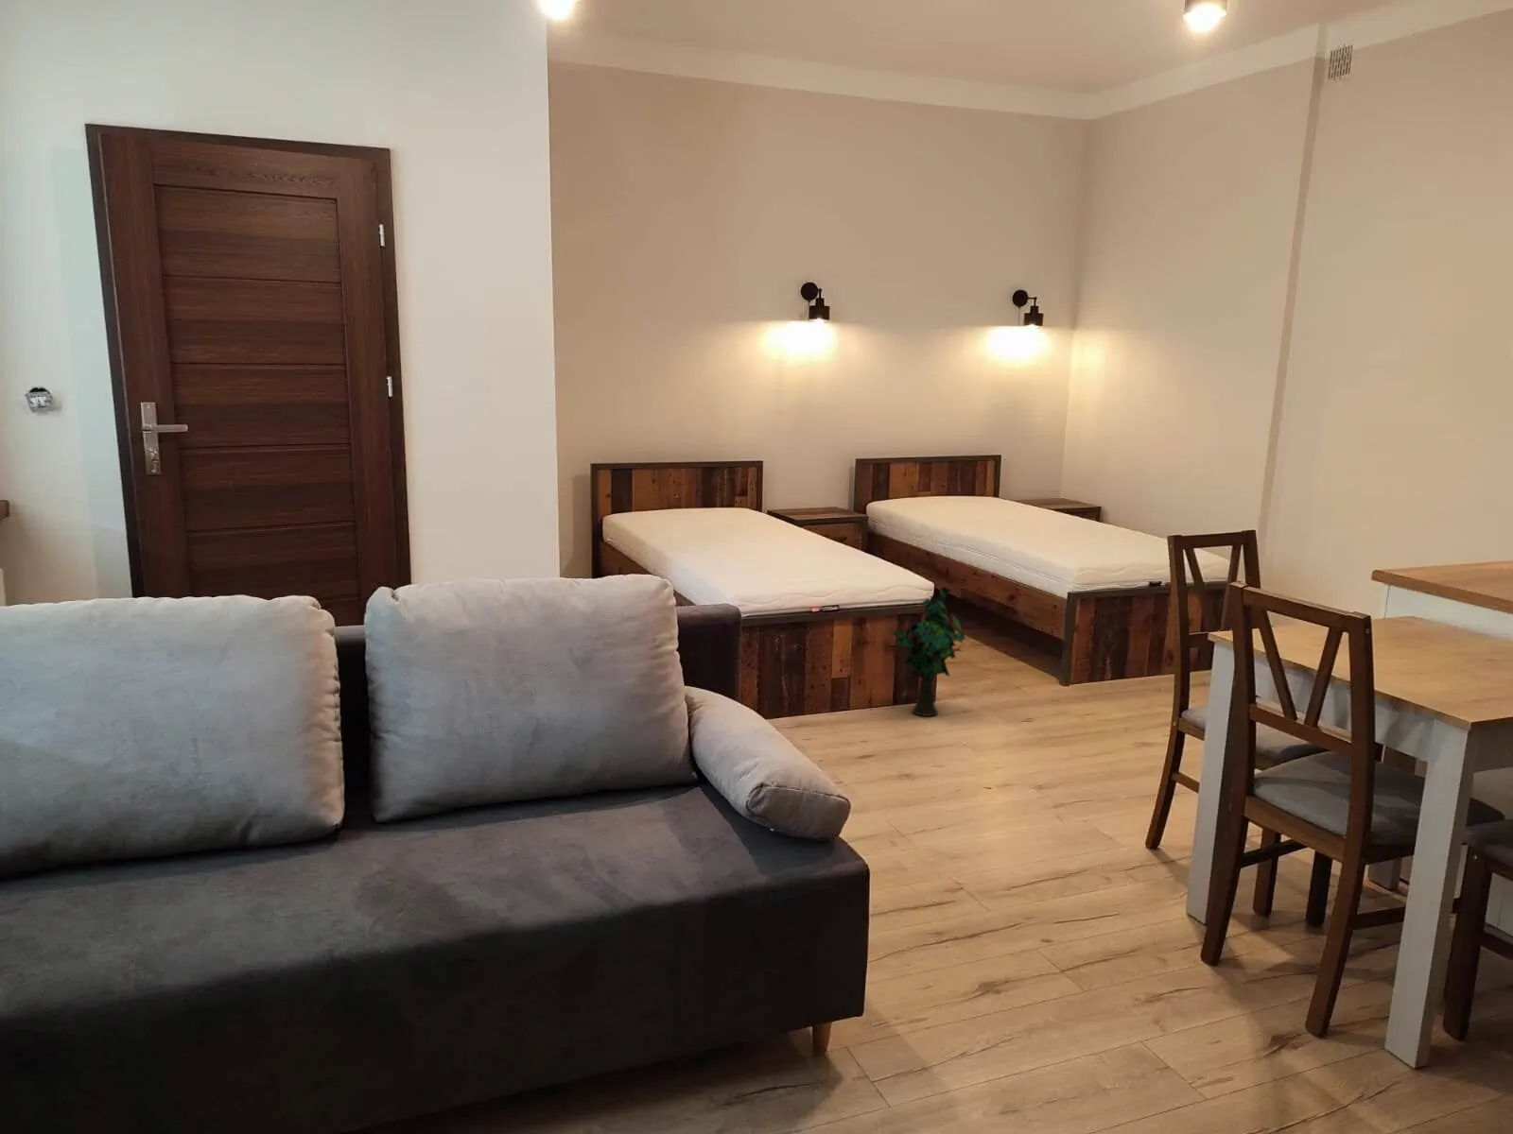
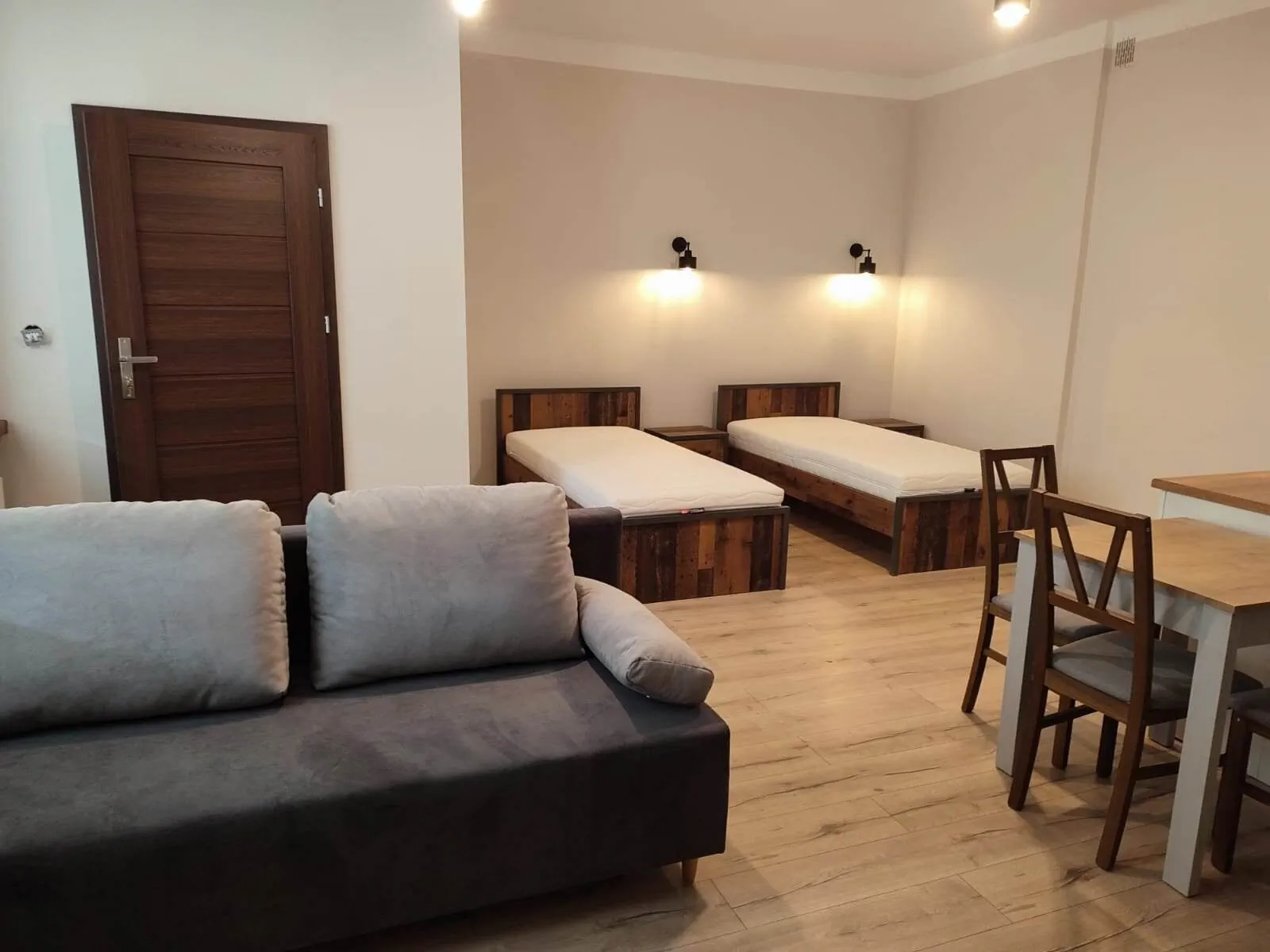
- decorative plant [890,586,966,717]
